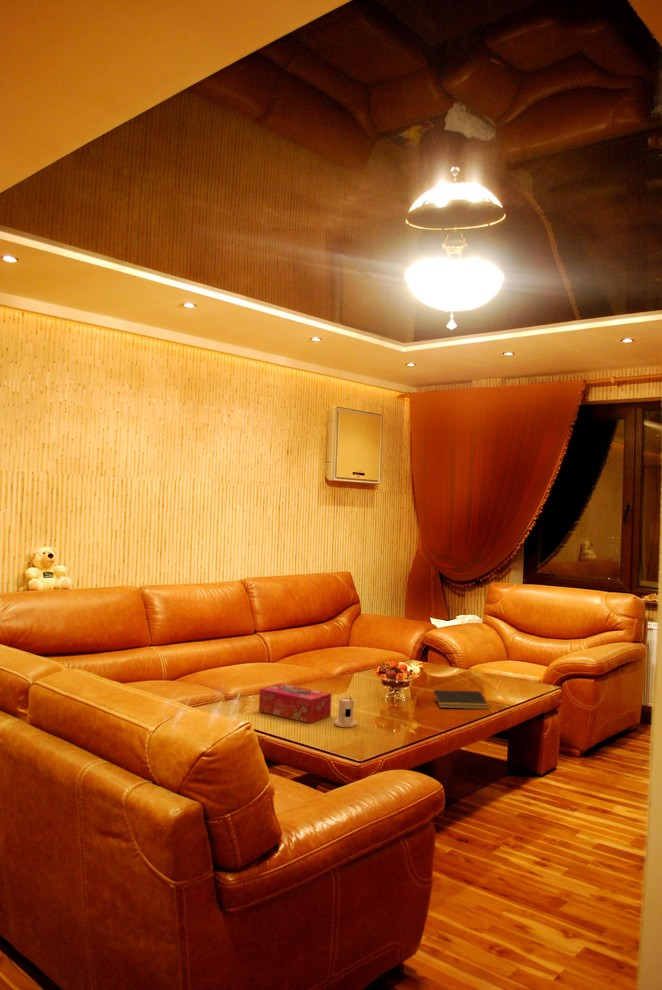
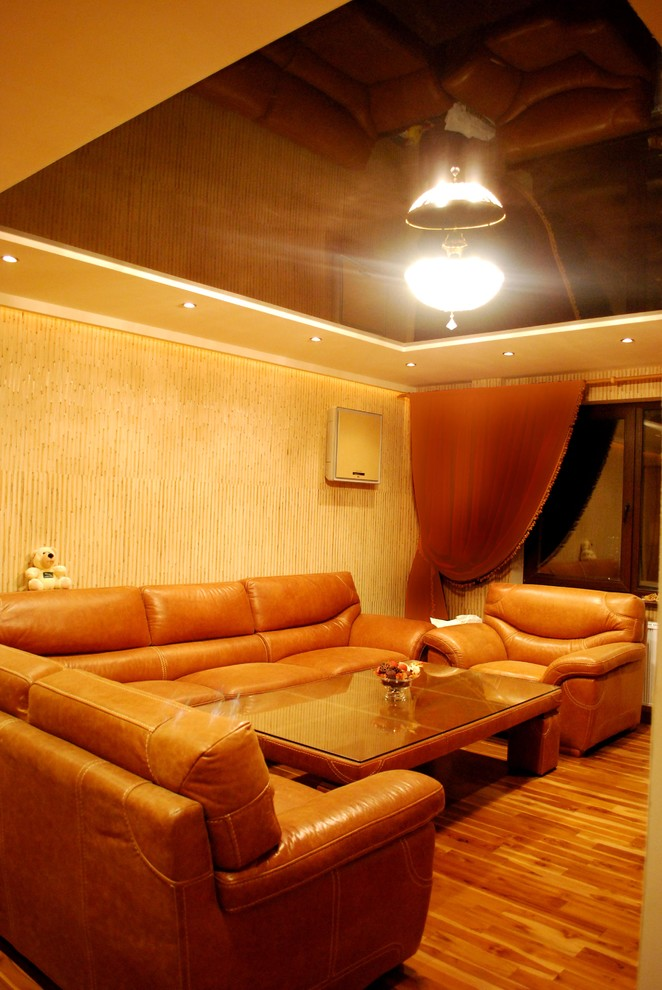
- notepad [431,689,490,710]
- candle [333,695,358,728]
- tissue box [258,682,332,724]
